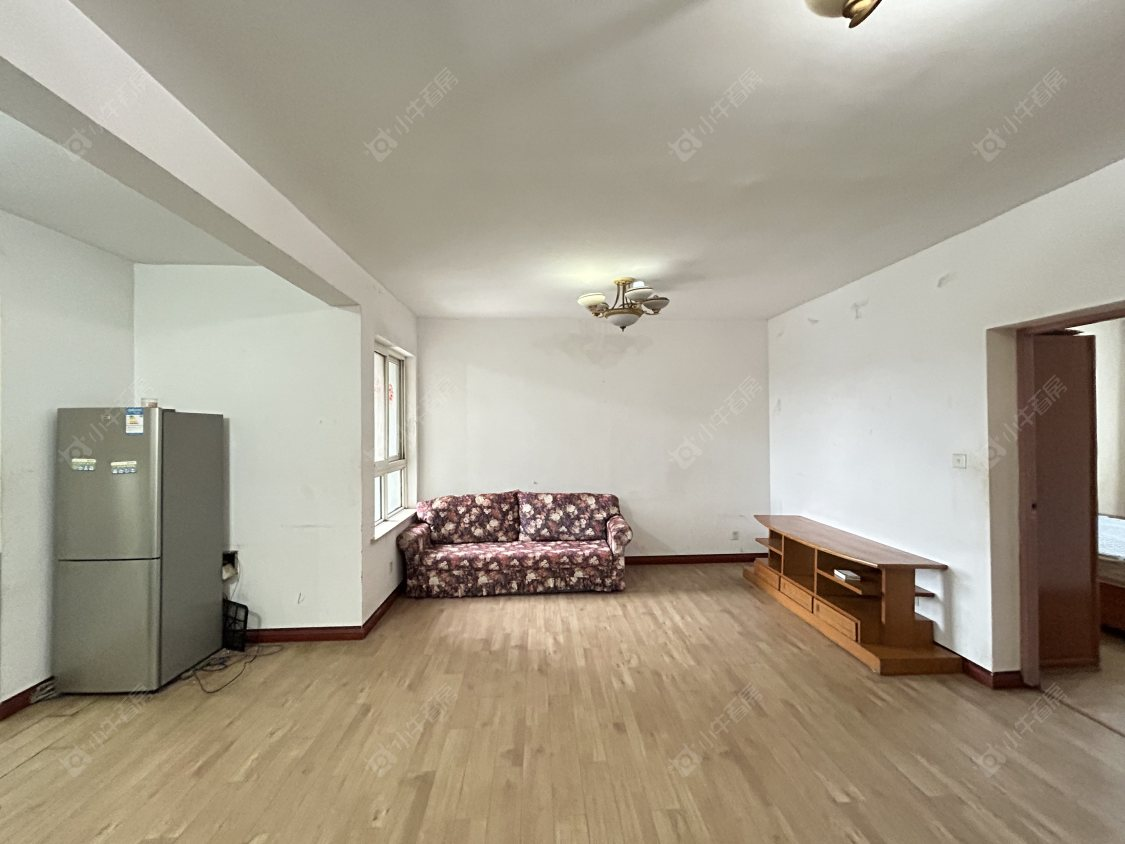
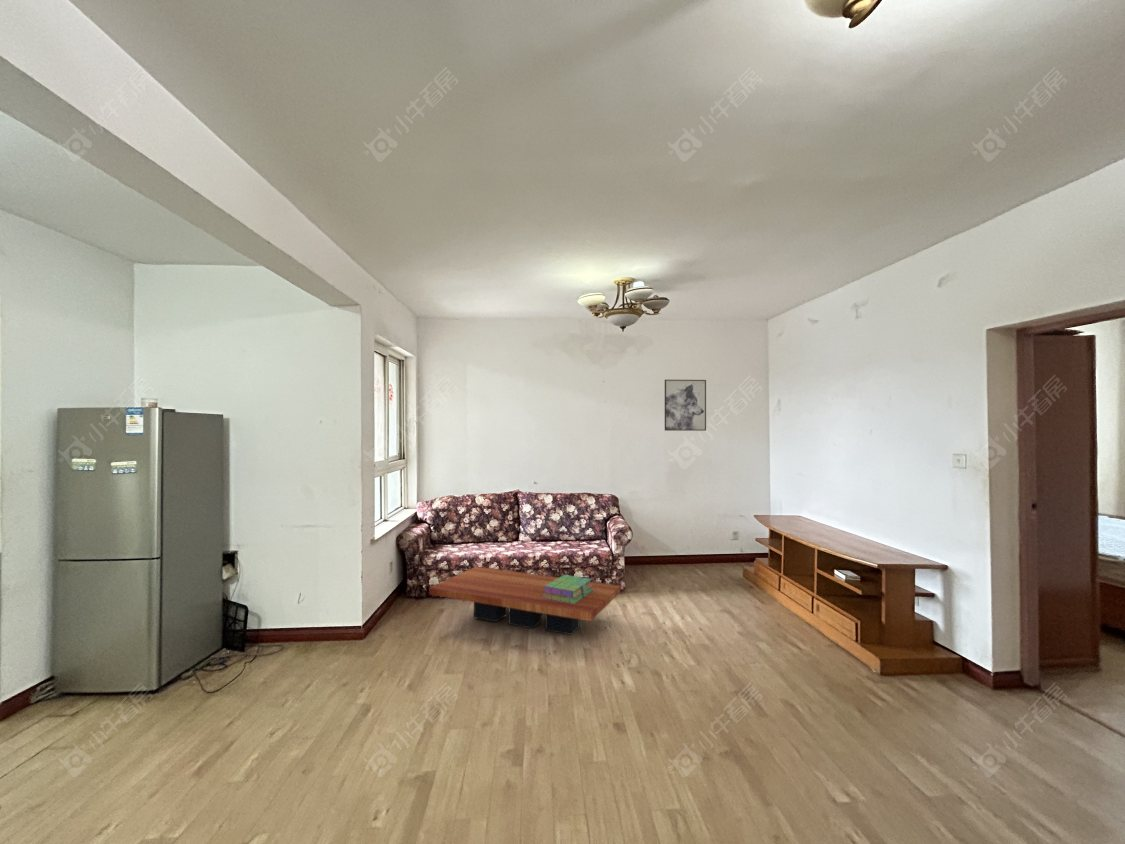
+ wall art [664,379,707,432]
+ stack of books [542,574,593,604]
+ coffee table [428,565,621,636]
